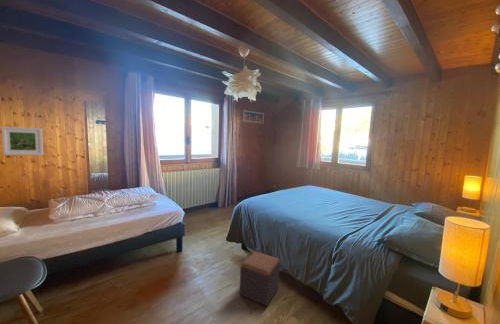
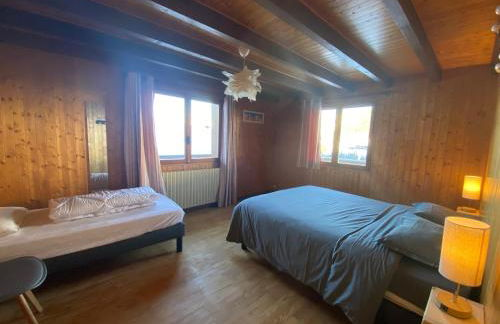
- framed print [0,125,44,156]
- footstool [239,251,281,307]
